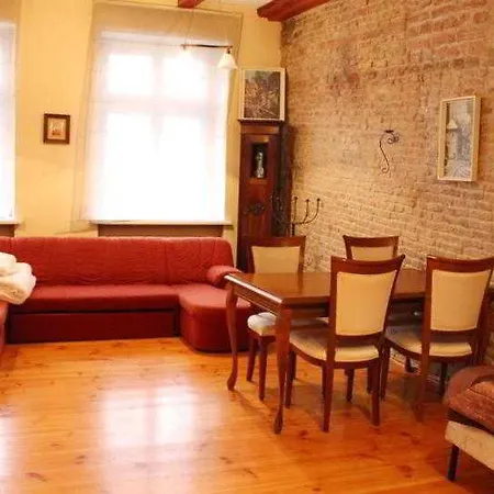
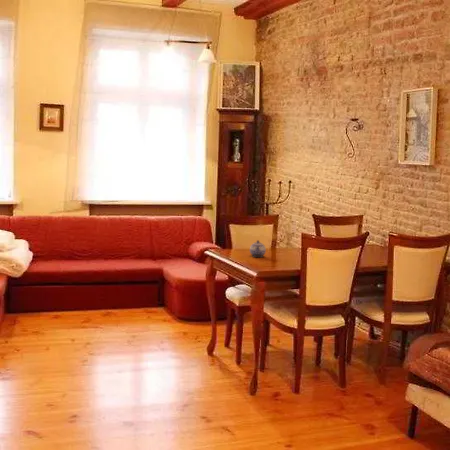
+ teapot [249,239,267,258]
